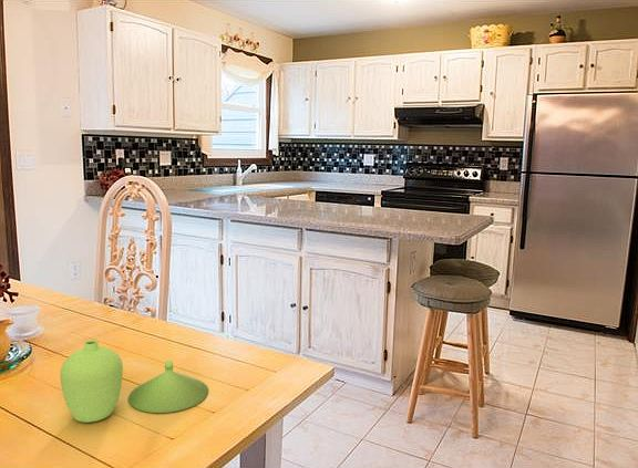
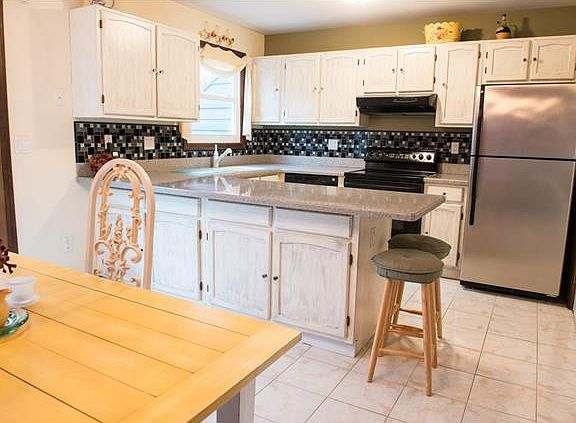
- vase [59,339,209,424]
